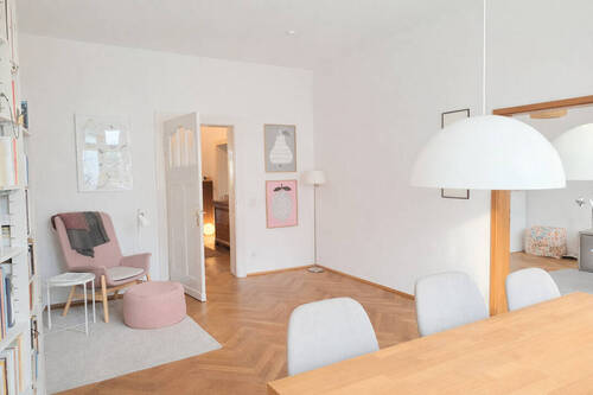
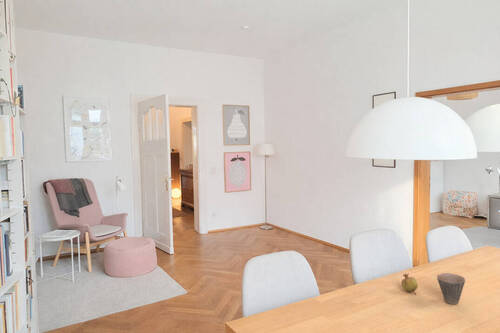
+ fruit [400,273,419,295]
+ cup [436,272,466,305]
